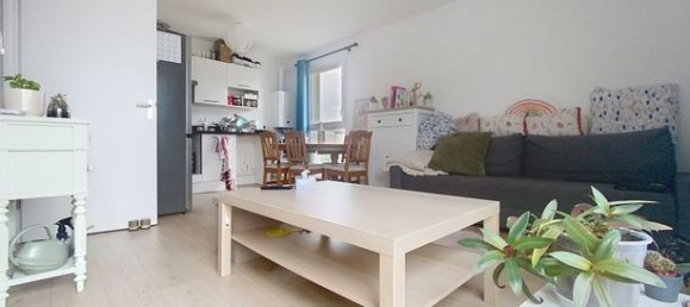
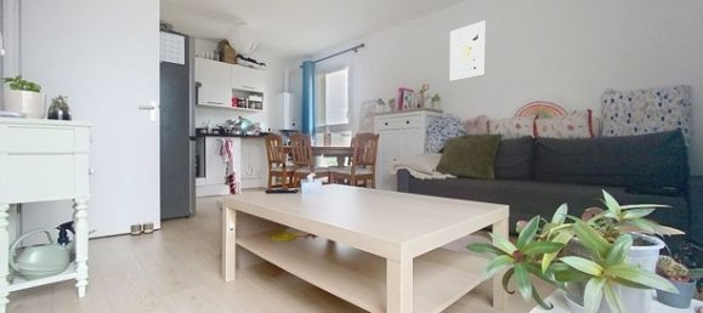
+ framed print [449,19,487,82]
